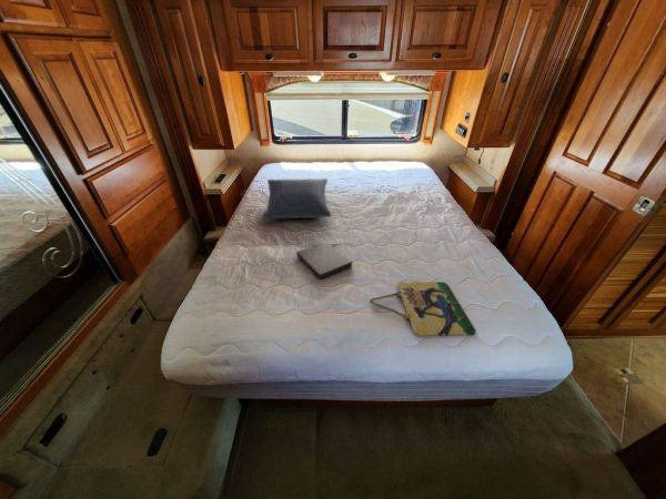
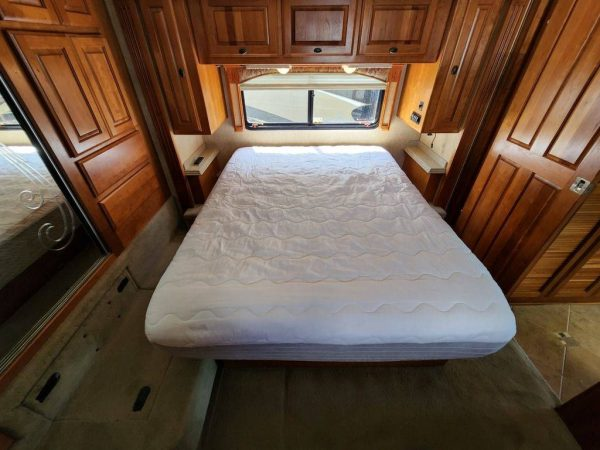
- home sign [369,281,476,337]
- book [295,241,353,281]
- pillow [261,177,332,221]
